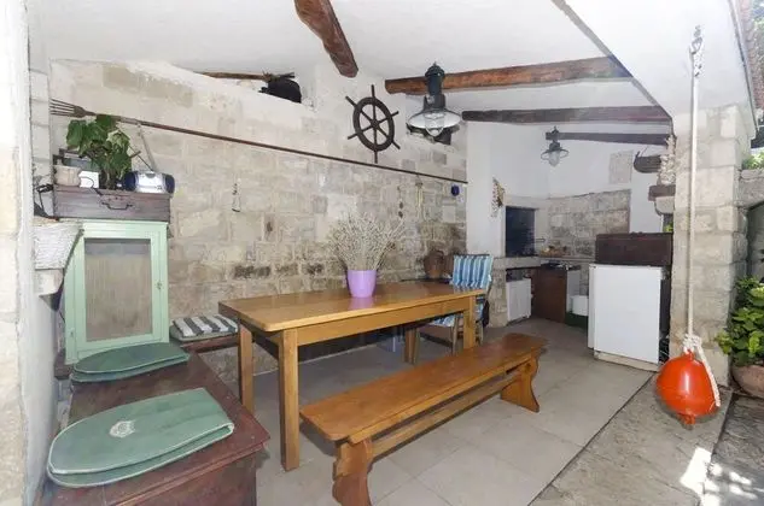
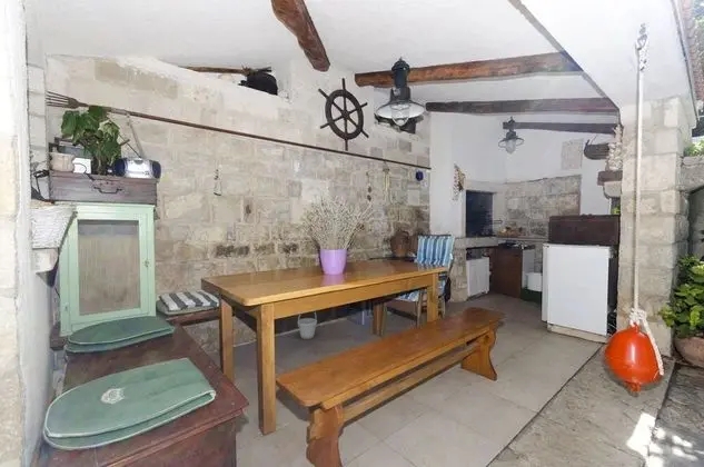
+ bucket [297,311,318,340]
